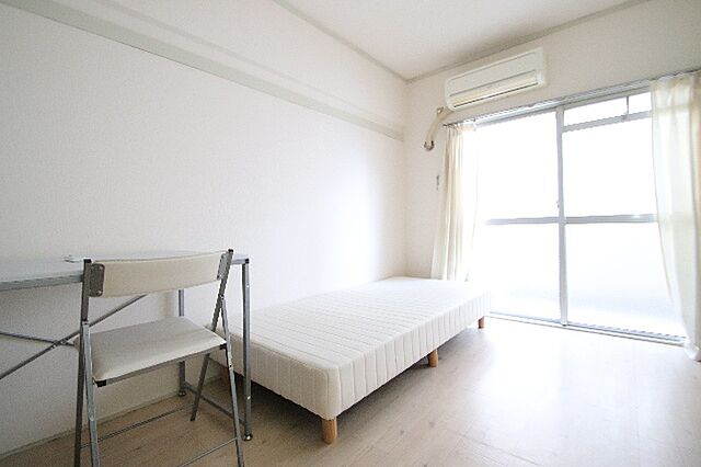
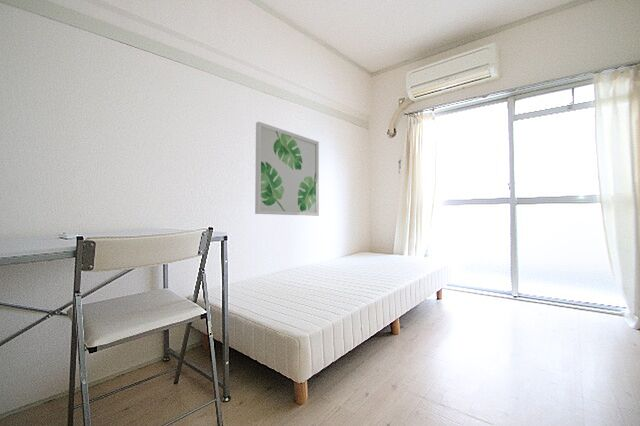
+ wall art [254,121,320,217]
